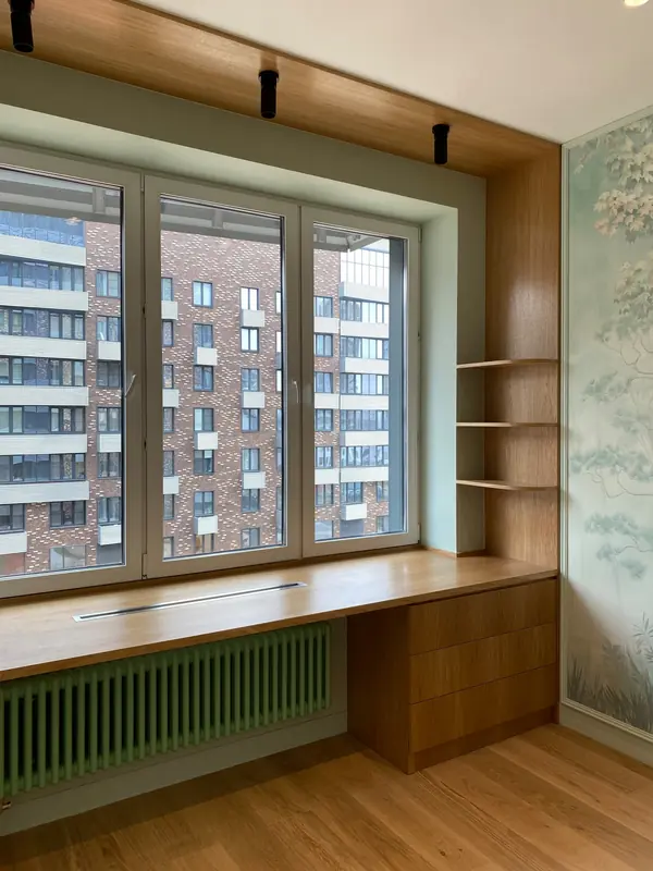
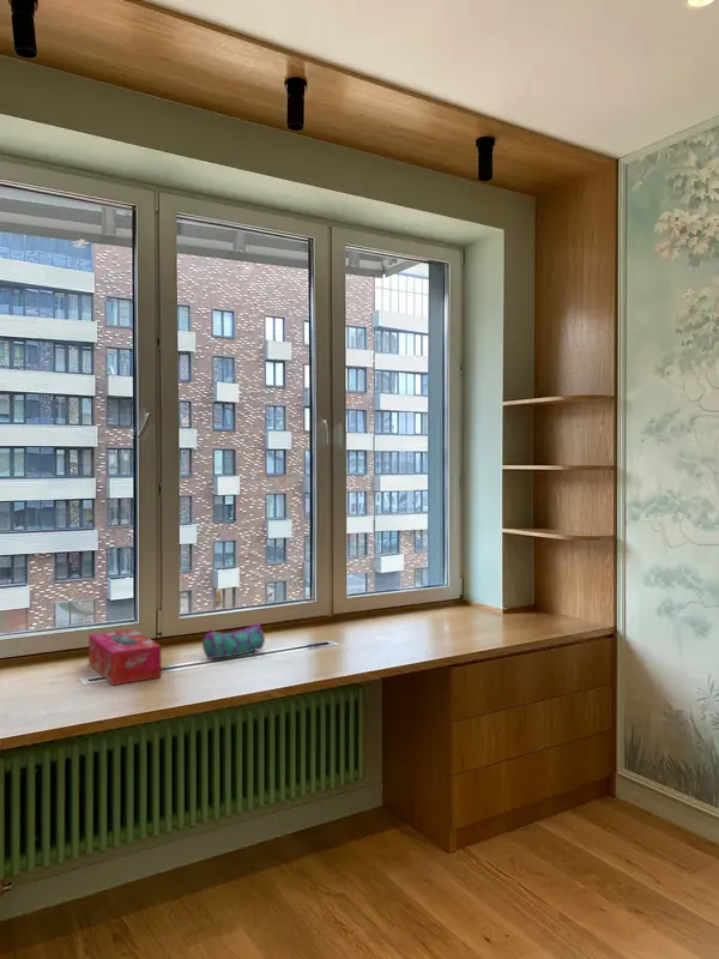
+ pencil case [201,623,266,661]
+ tissue box [87,628,163,686]
